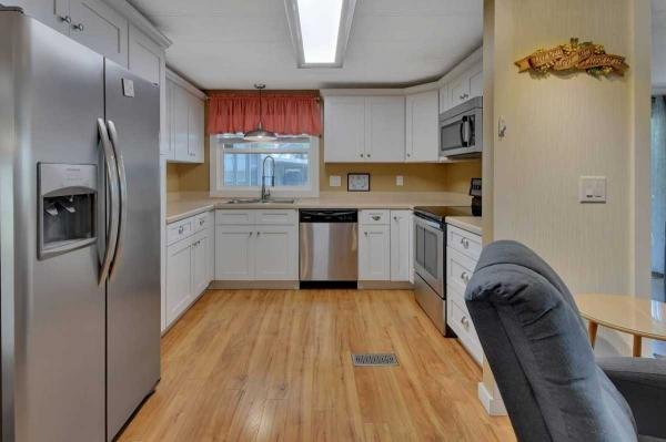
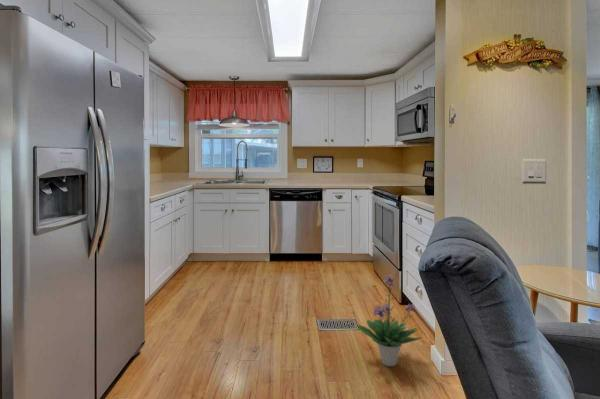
+ potted plant [356,274,422,367]
